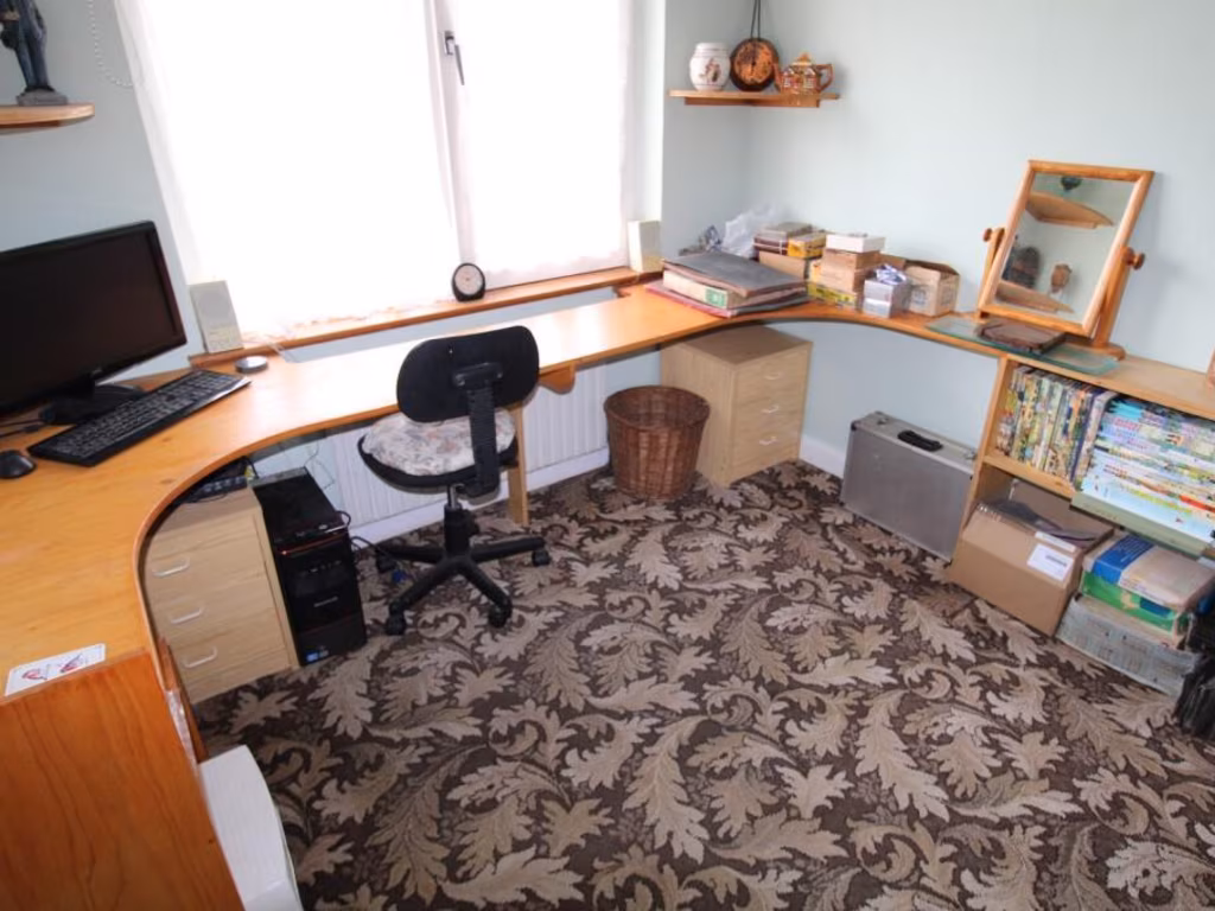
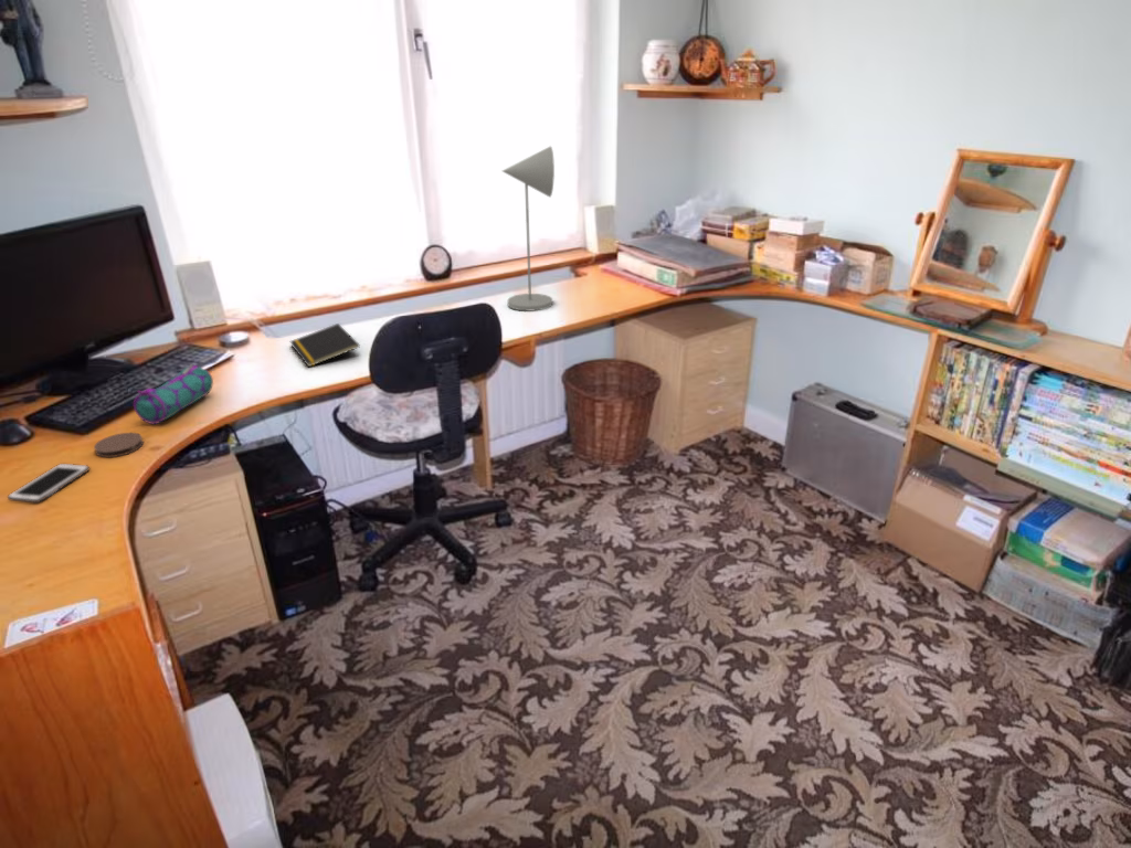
+ desk lamp [501,145,556,312]
+ cell phone [7,463,91,504]
+ notepad [289,322,361,368]
+ coaster [93,432,145,458]
+ pencil case [133,364,214,425]
